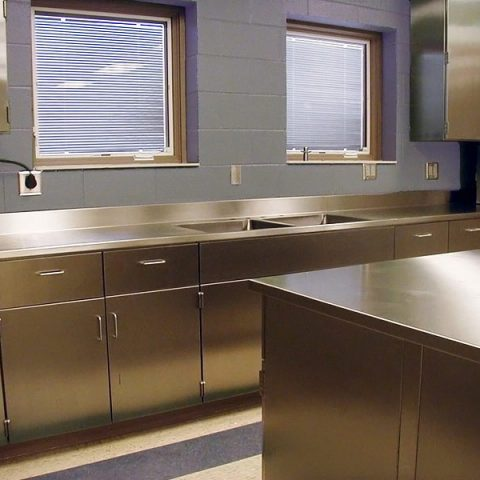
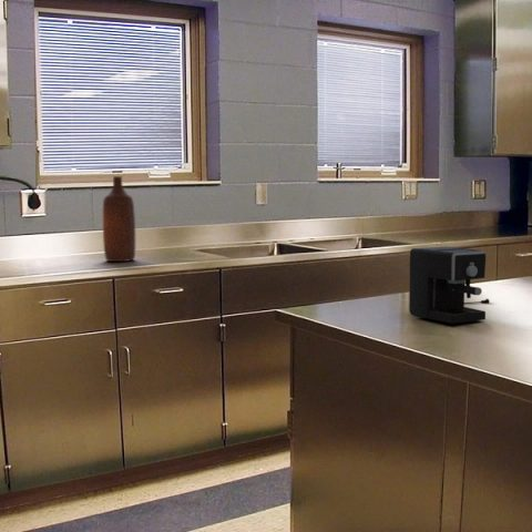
+ bottle [102,175,136,263]
+ coffee maker [408,246,490,325]
